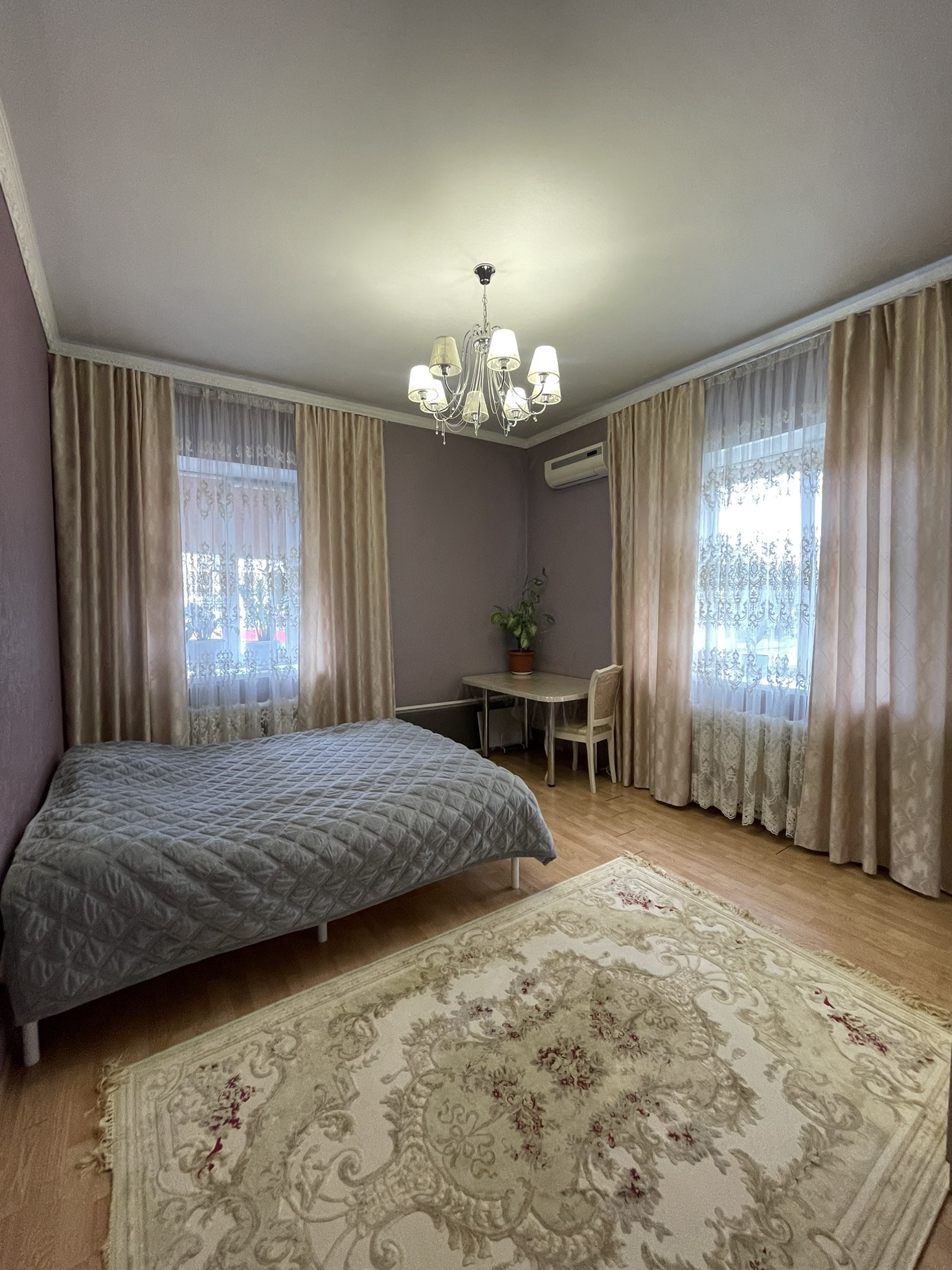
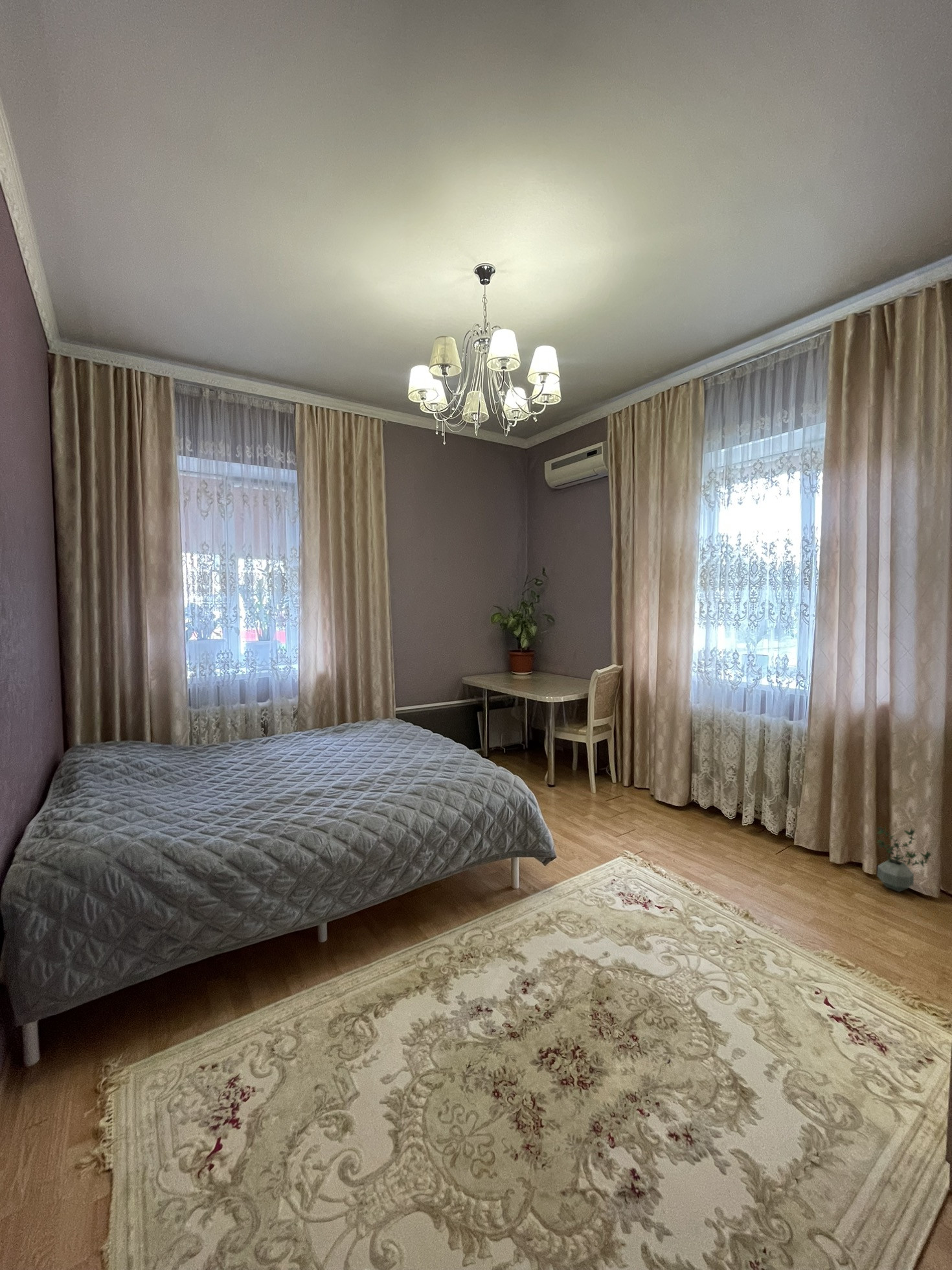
+ potted plant [876,825,931,893]
